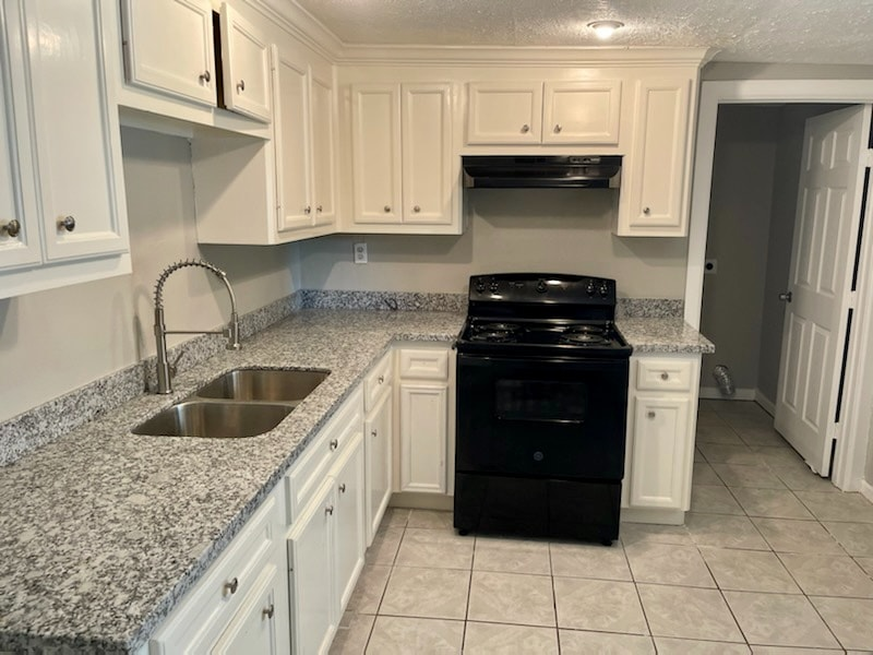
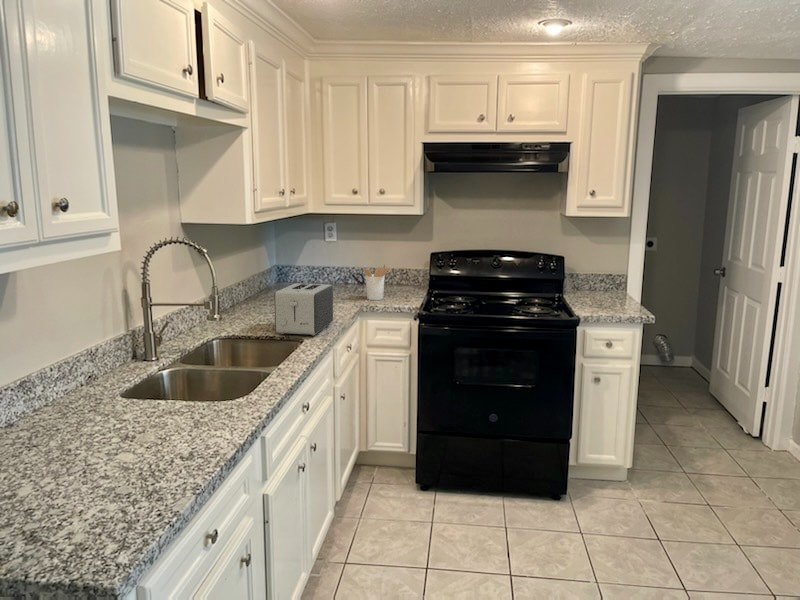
+ toaster [273,282,334,337]
+ utensil holder [363,263,391,301]
